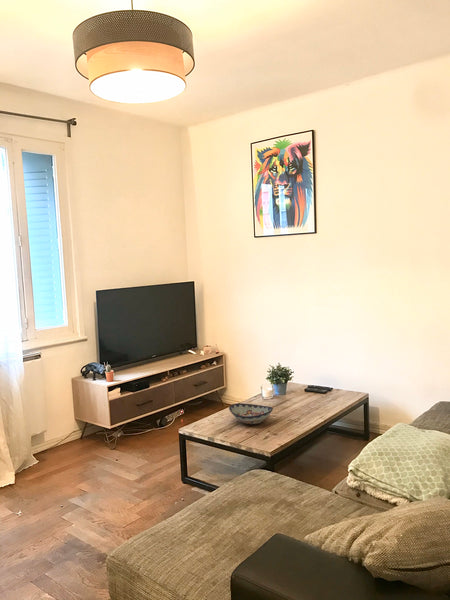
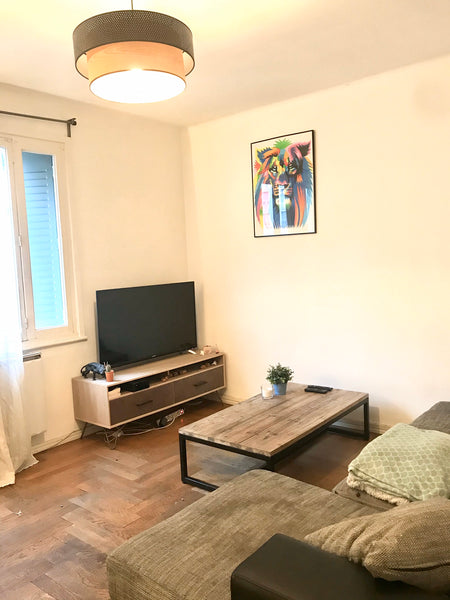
- decorative bowl [228,402,274,425]
